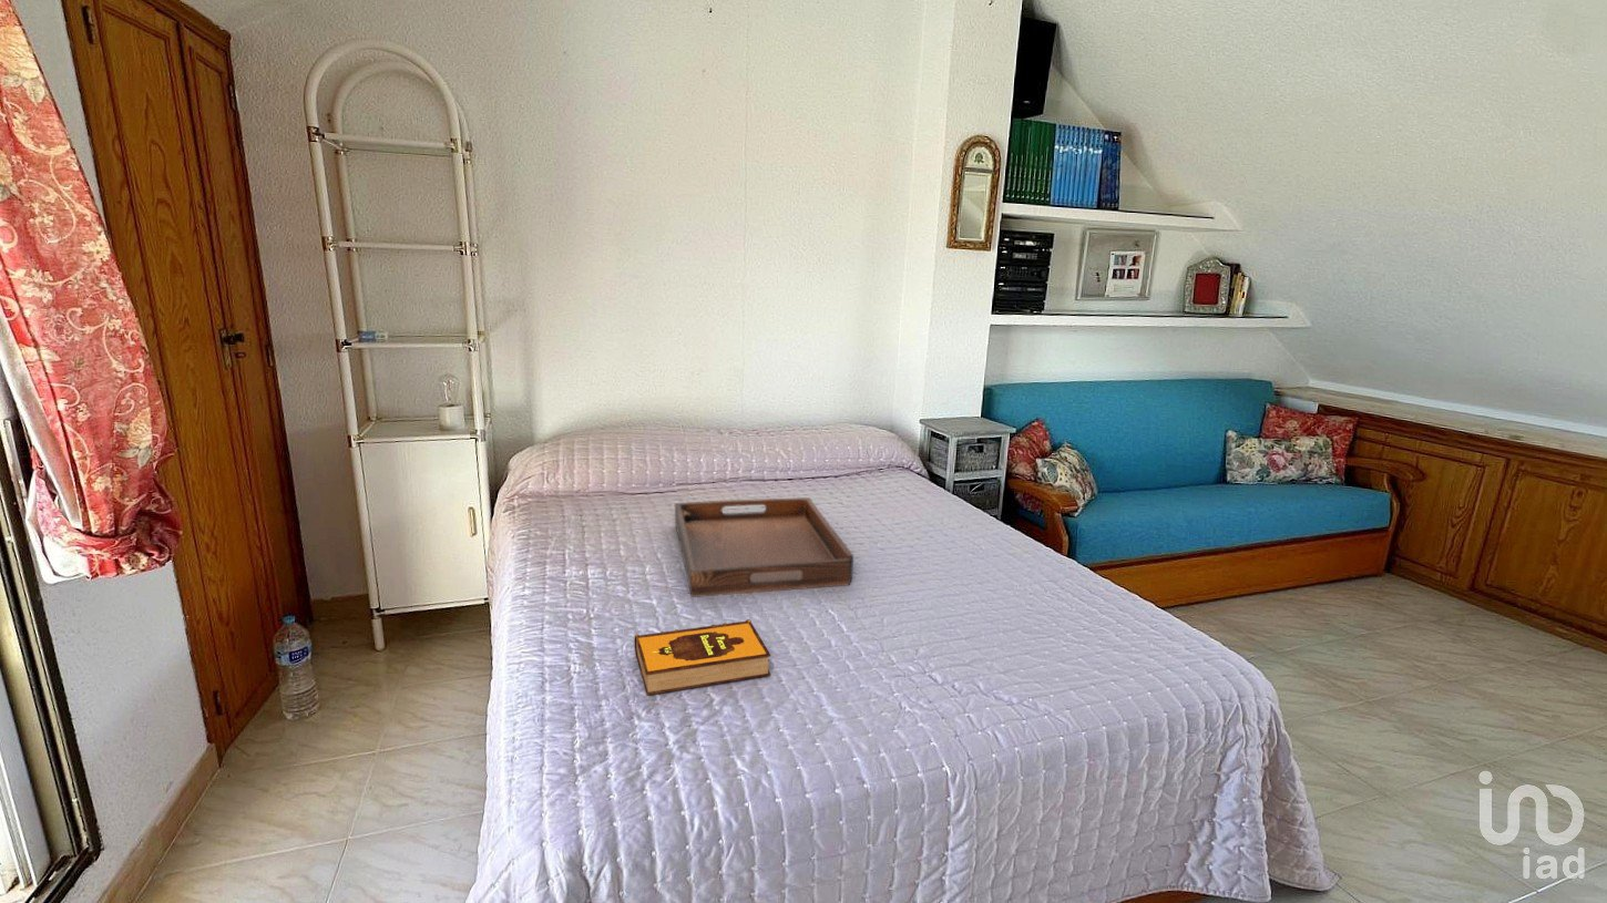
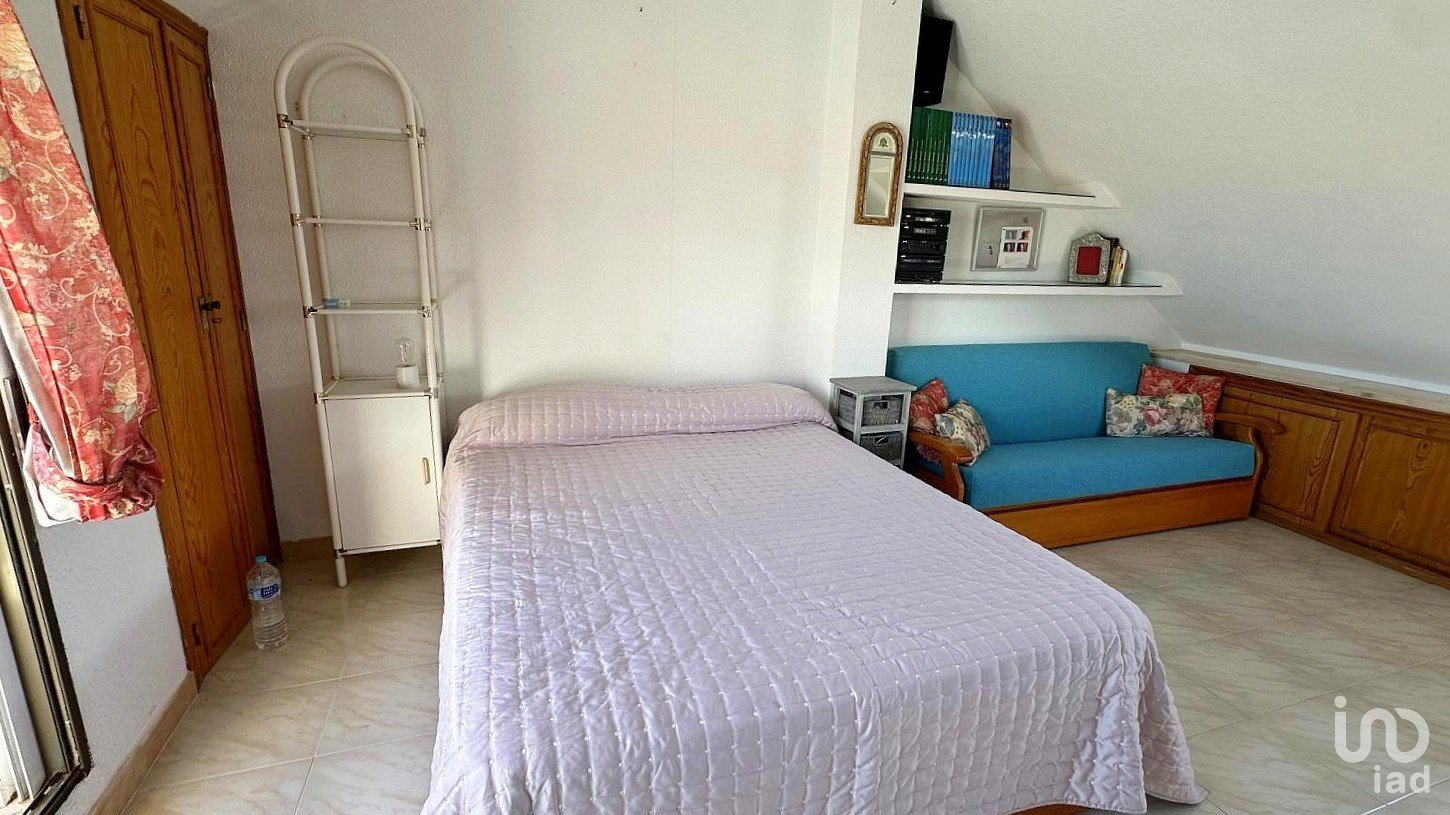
- hardback book [633,618,771,696]
- serving tray [674,496,854,598]
